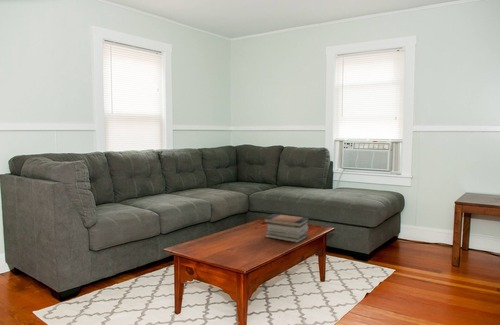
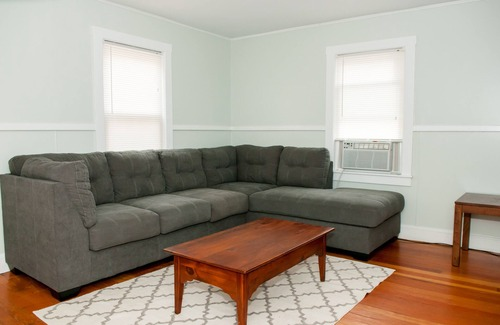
- book stack [263,213,310,244]
